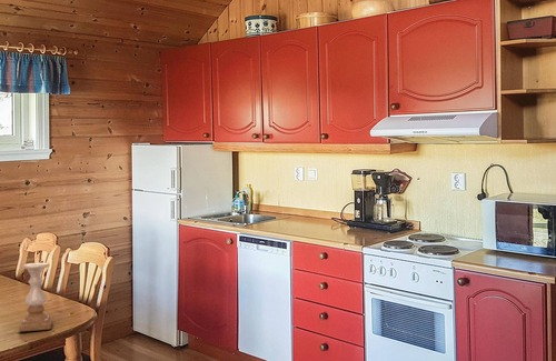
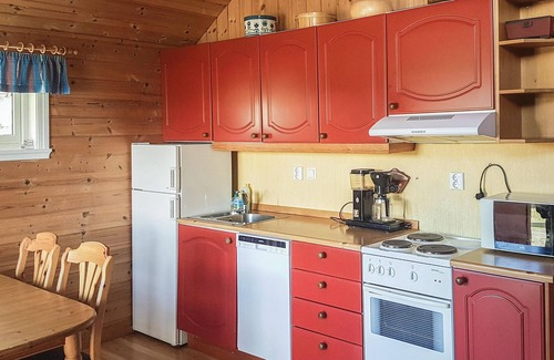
- candle holder [18,262,53,332]
